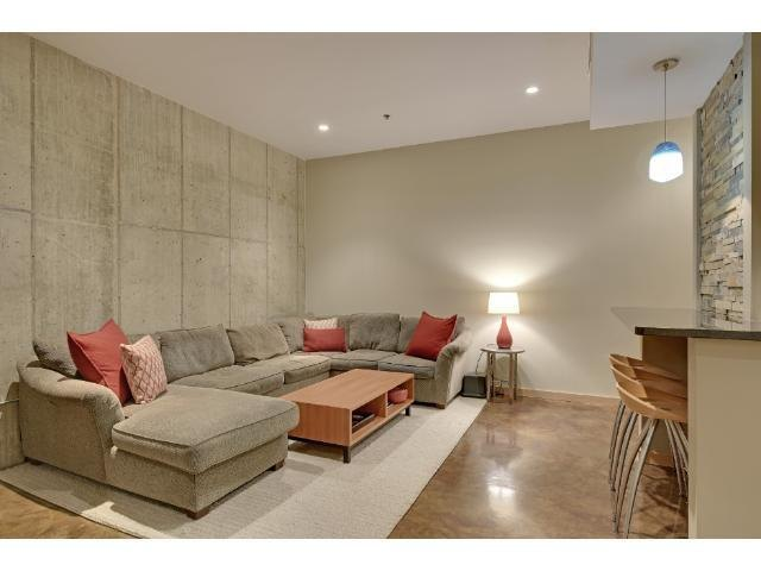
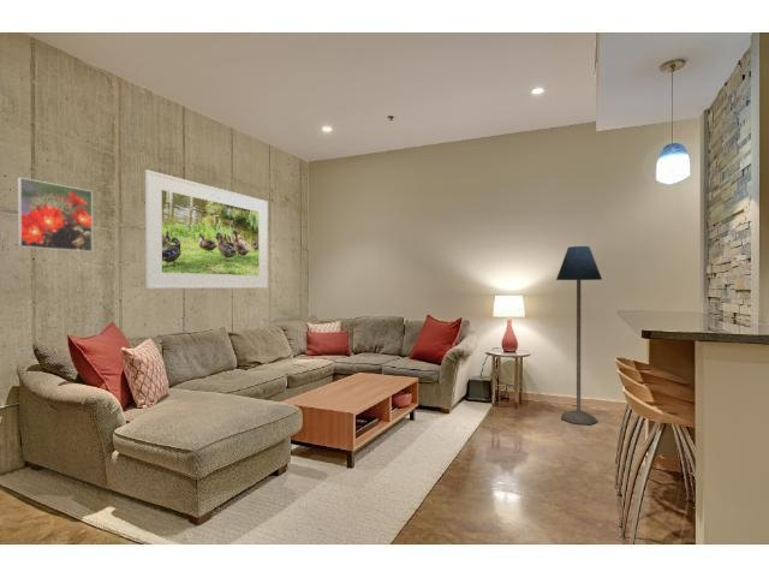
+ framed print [17,177,94,252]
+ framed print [144,168,269,290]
+ floor lamp [555,245,603,426]
